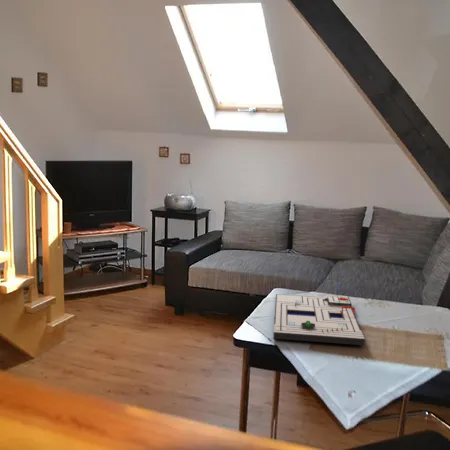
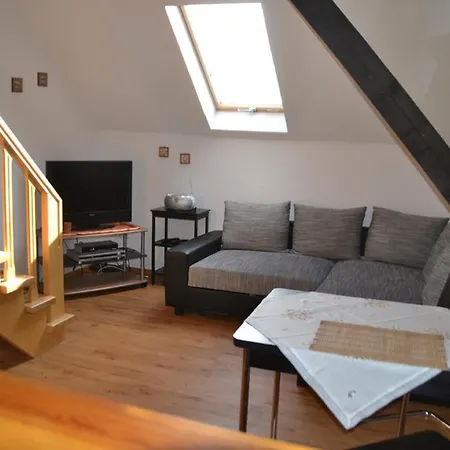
- board game [272,281,366,346]
